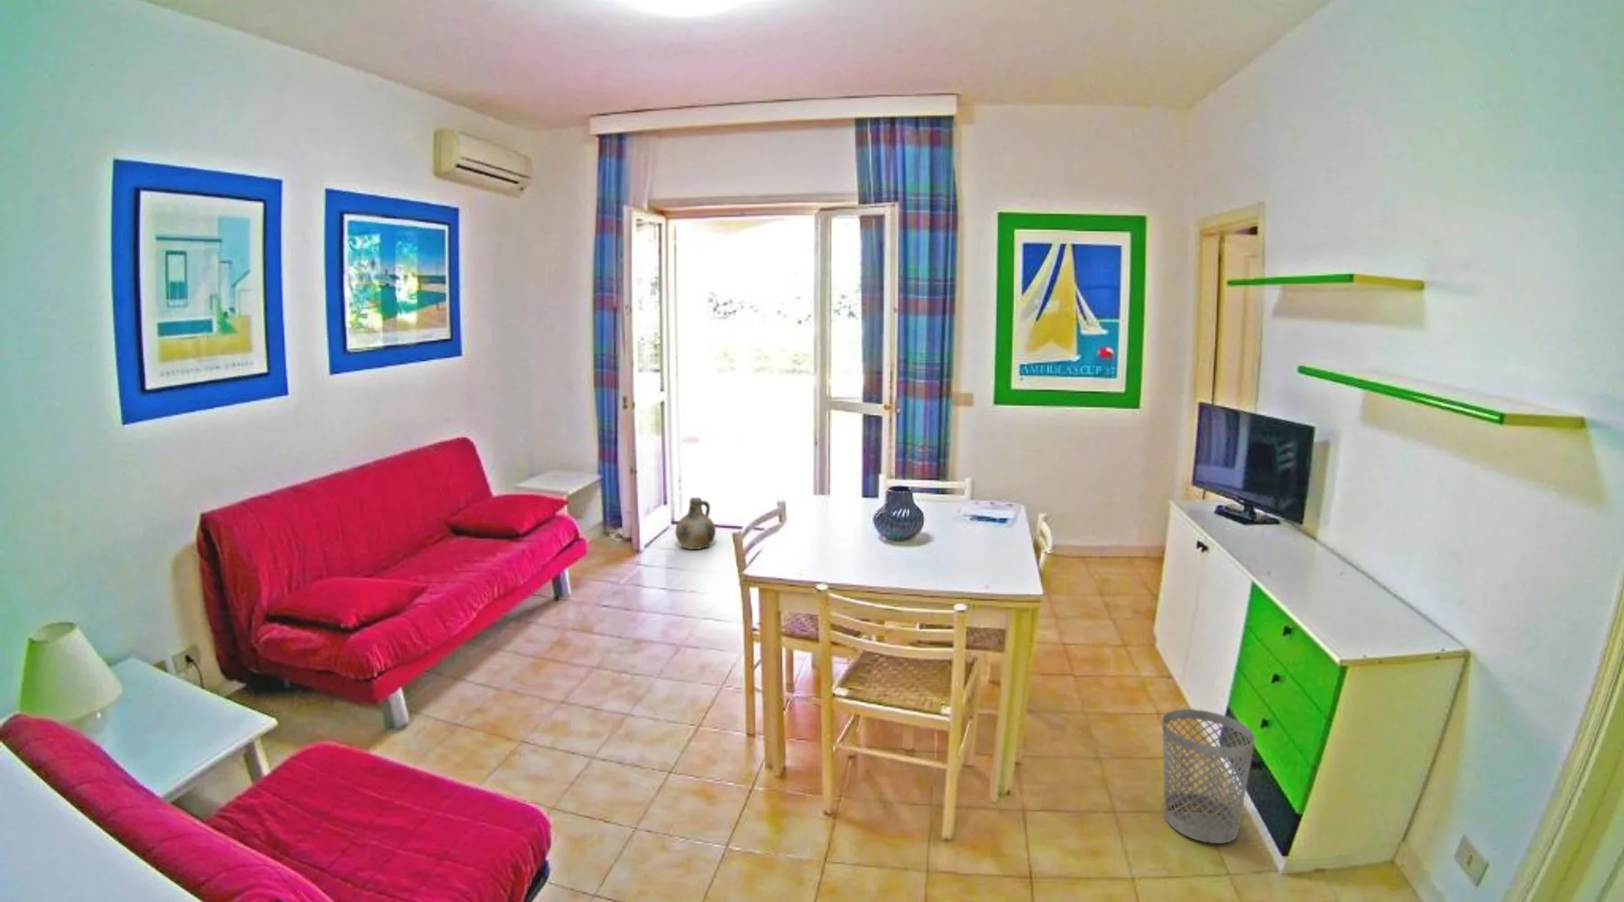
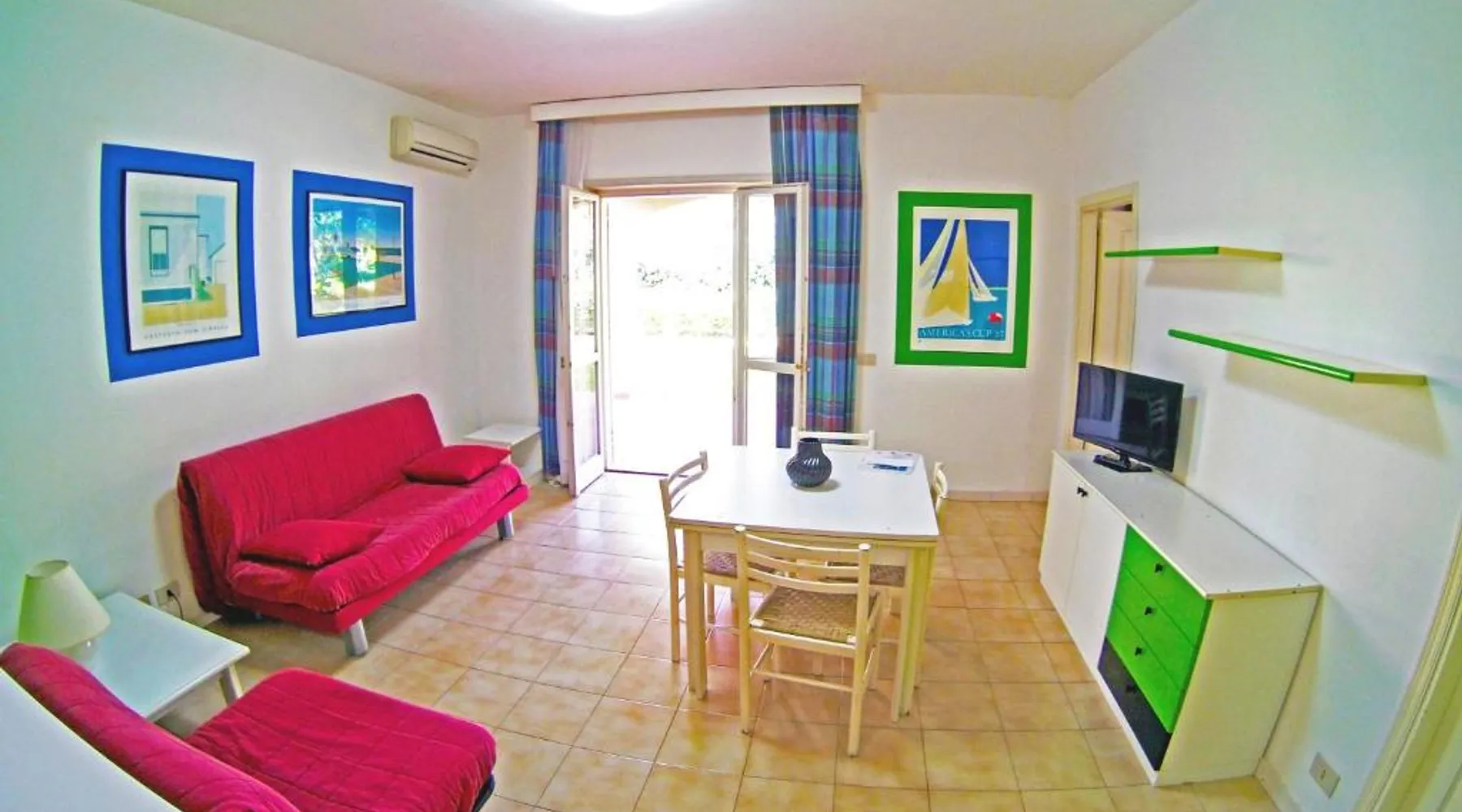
- ceramic jug [674,497,716,550]
- wastebasket [1161,708,1256,844]
